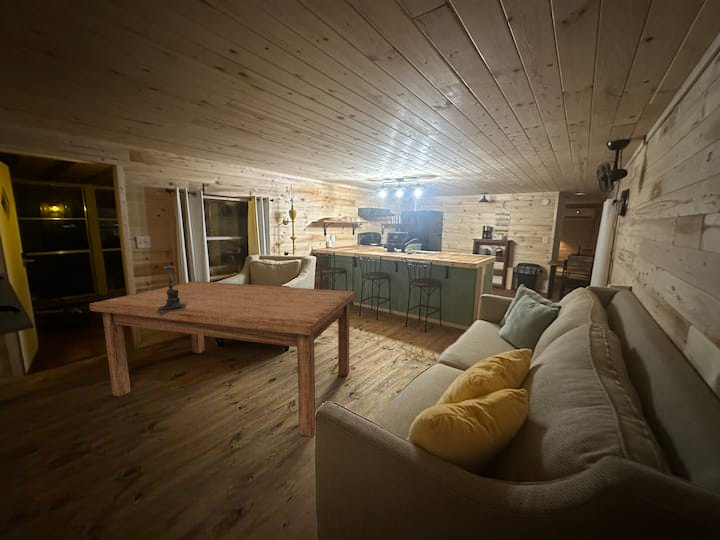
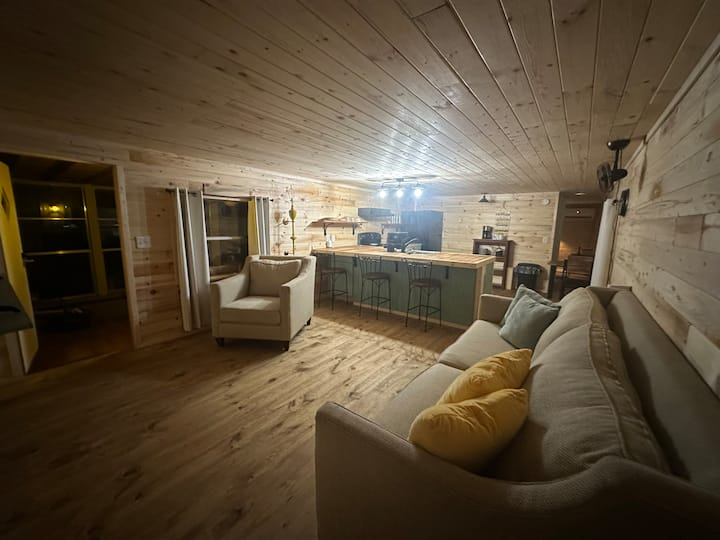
- dining table [89,280,356,437]
- candle holder [156,262,187,313]
